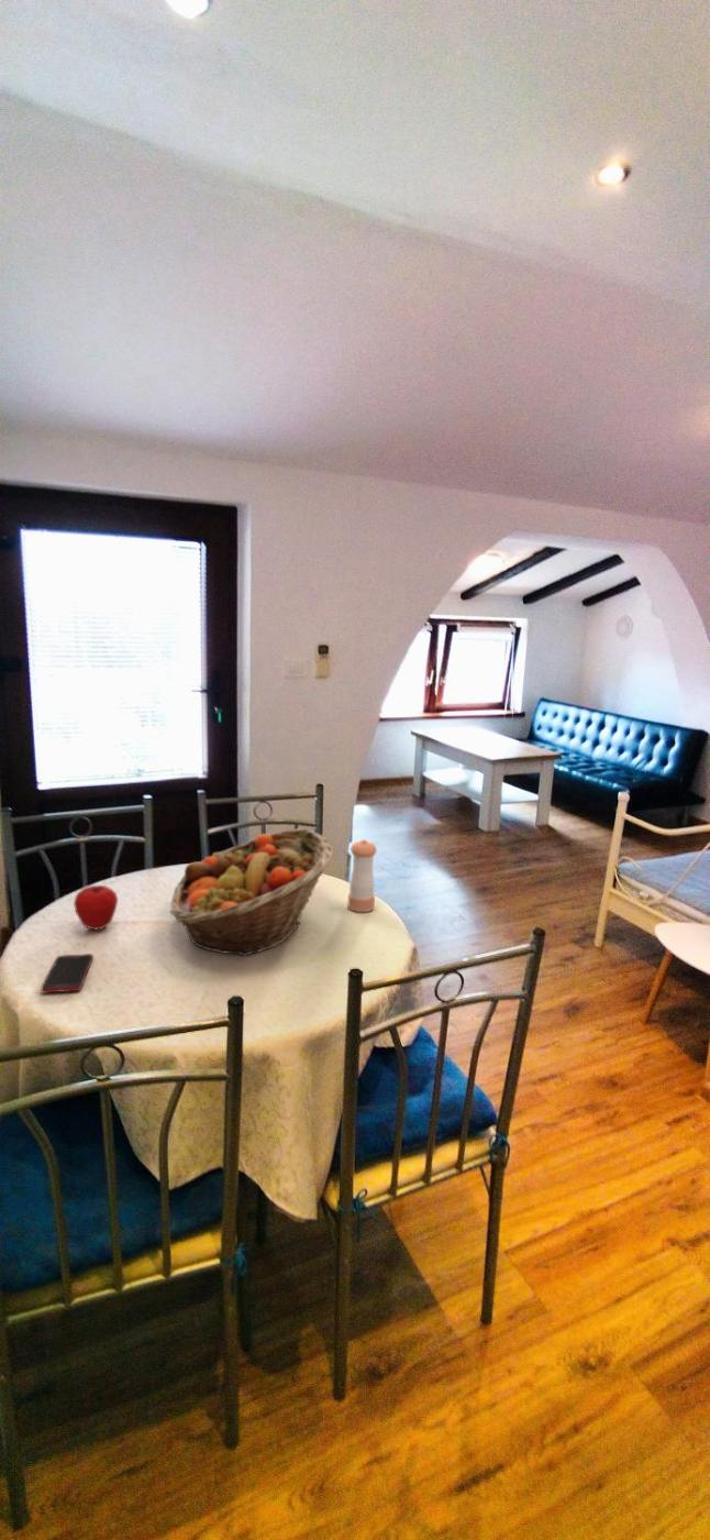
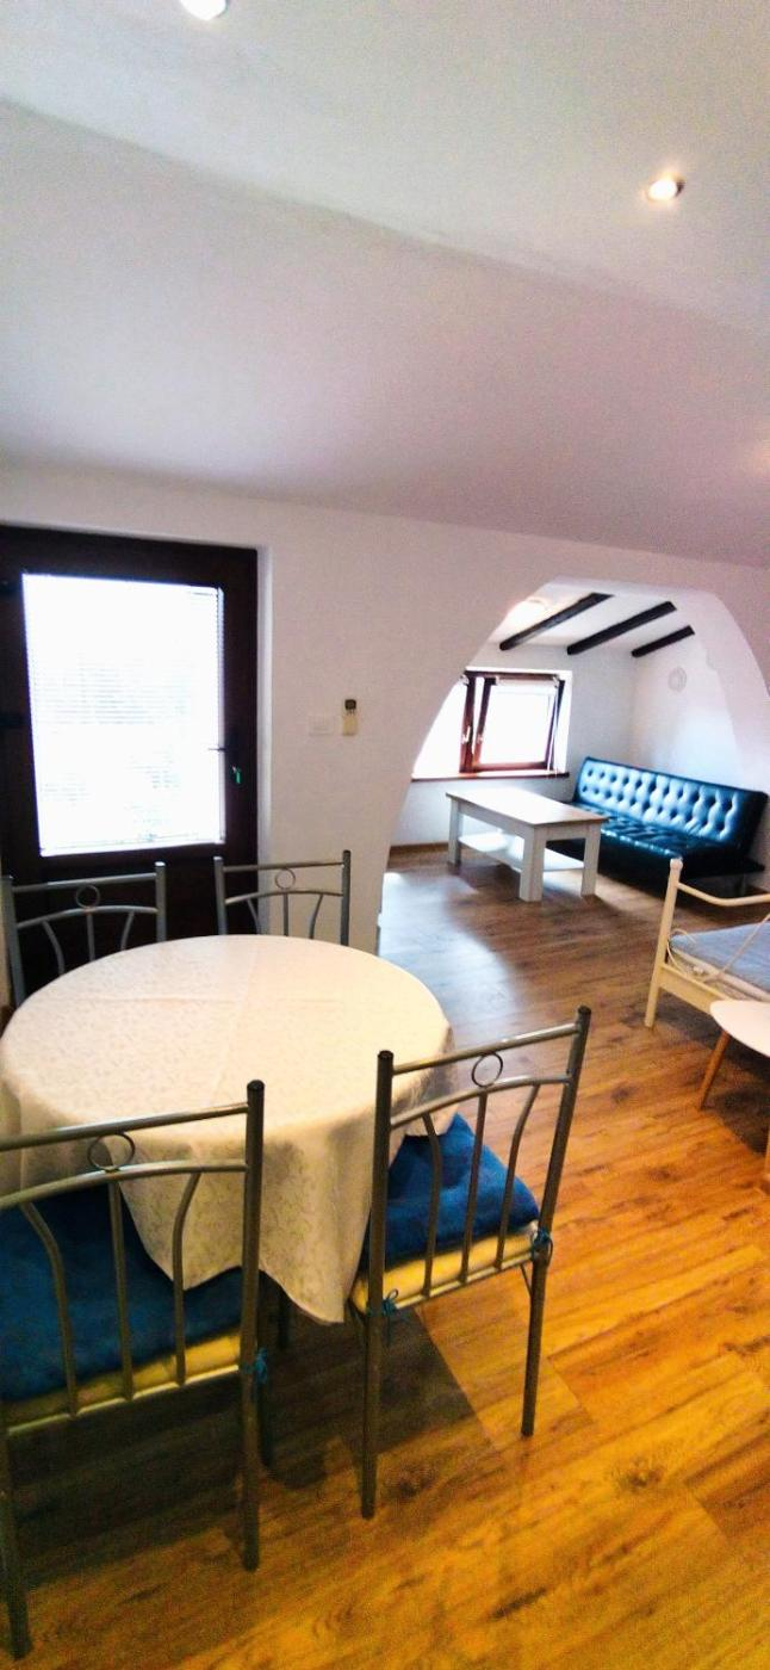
- pepper shaker [347,838,378,913]
- cell phone [41,953,95,994]
- fruit basket [169,827,335,957]
- apple [73,884,119,931]
